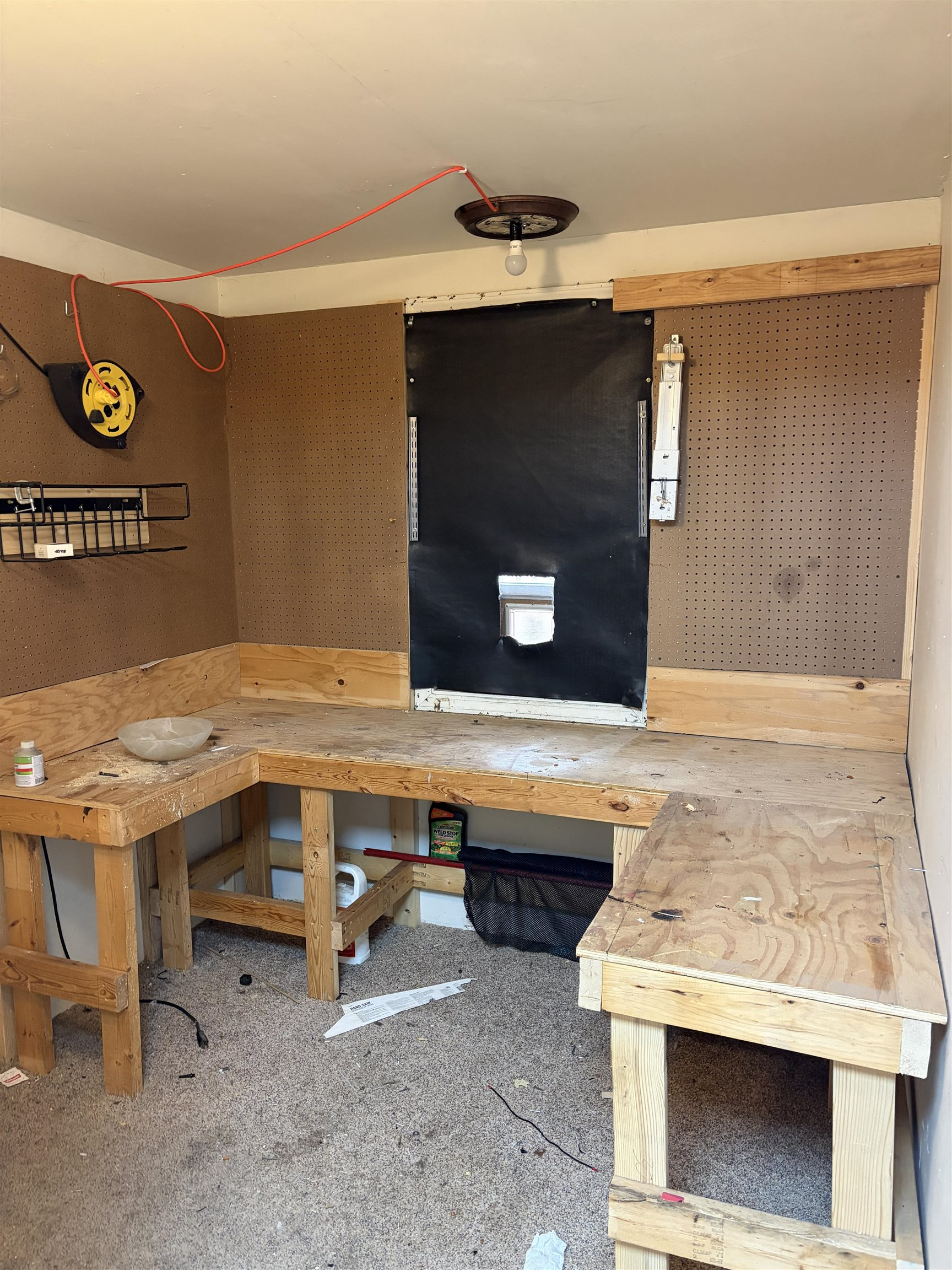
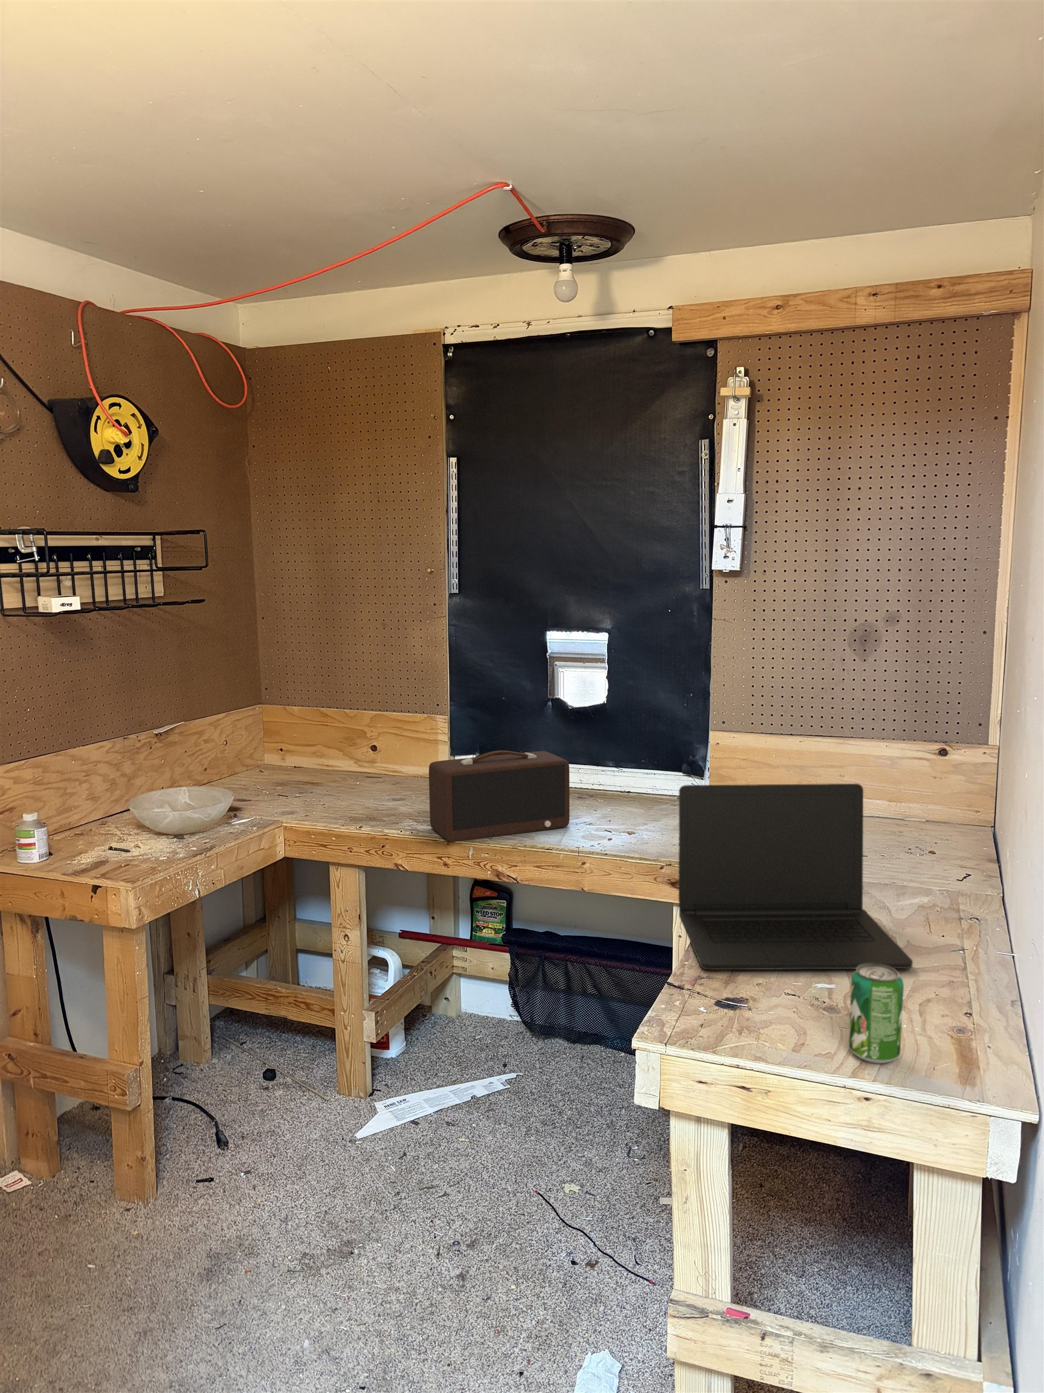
+ speaker [429,750,570,842]
+ beverage can [849,963,905,1064]
+ laptop [678,783,914,971]
